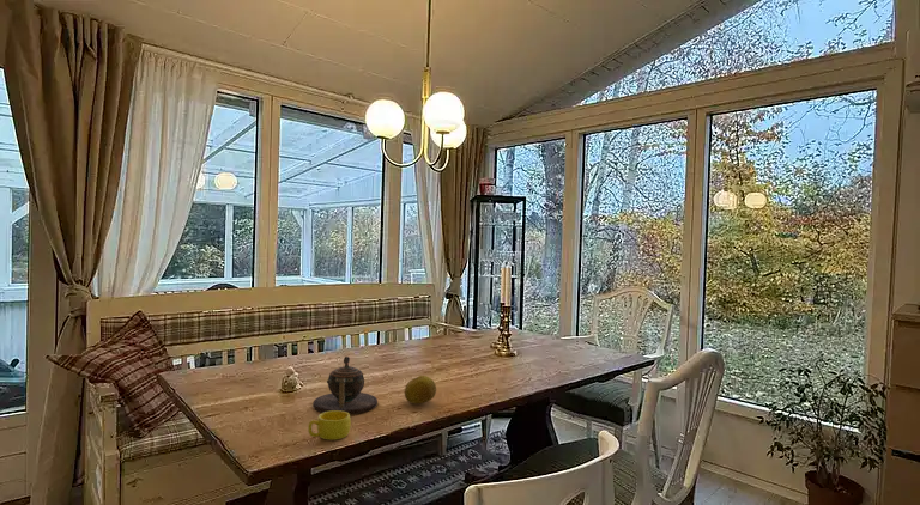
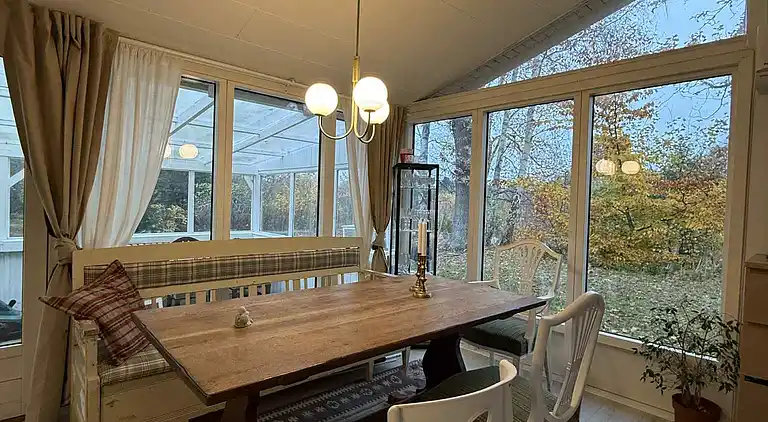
- cup [307,410,352,442]
- teapot [311,355,379,415]
- fruit [404,375,437,404]
